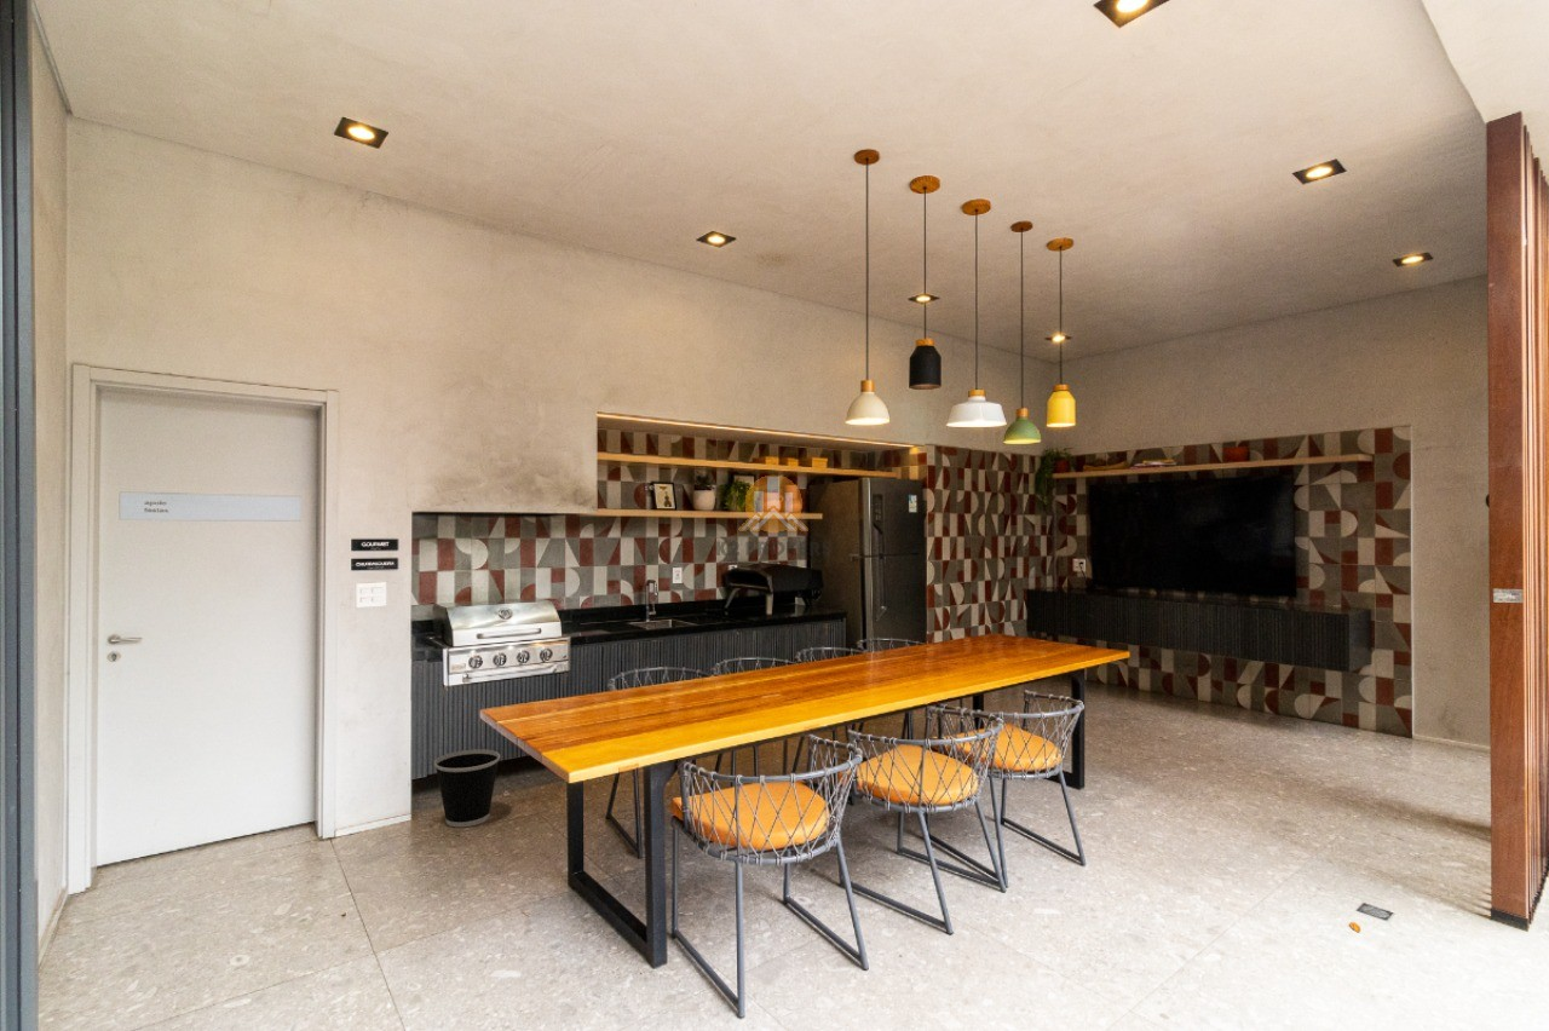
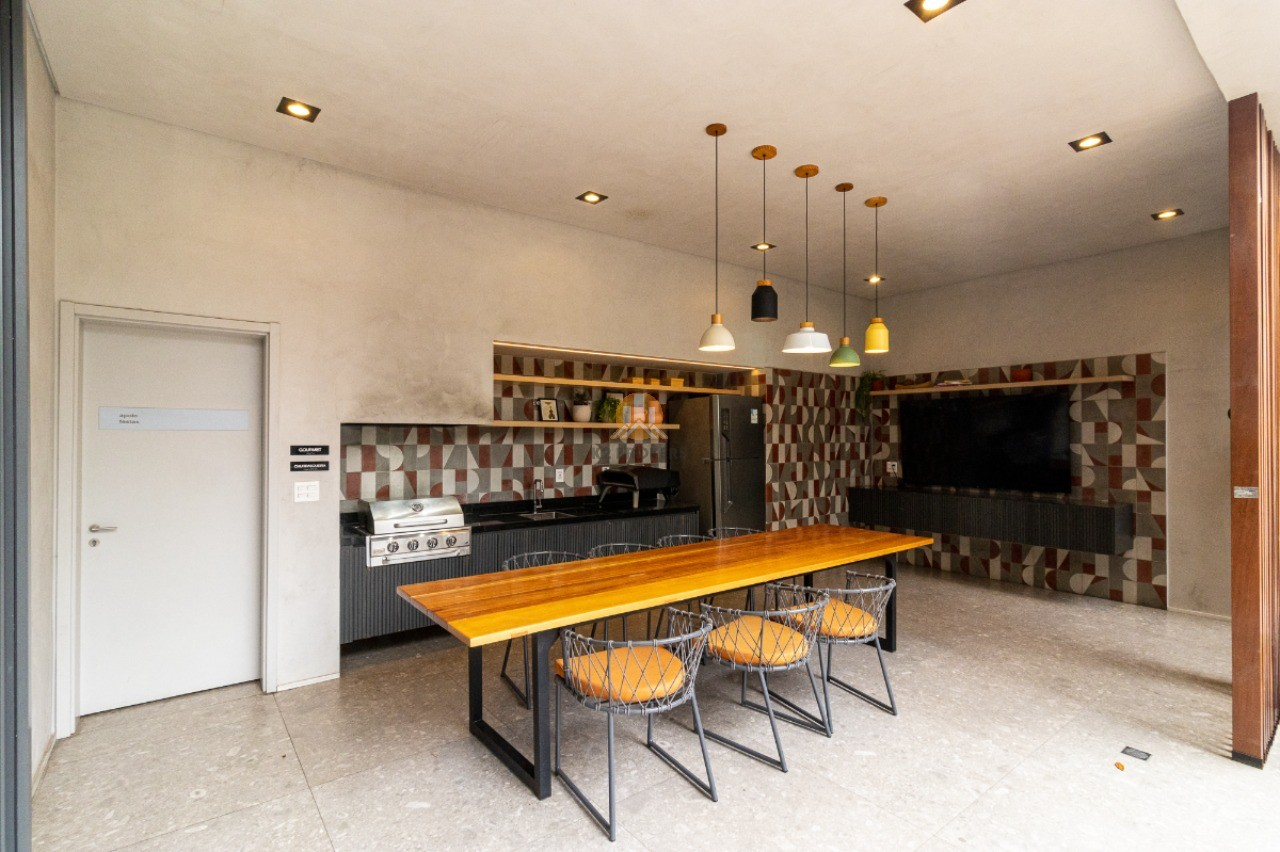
- wastebasket [433,748,501,828]
